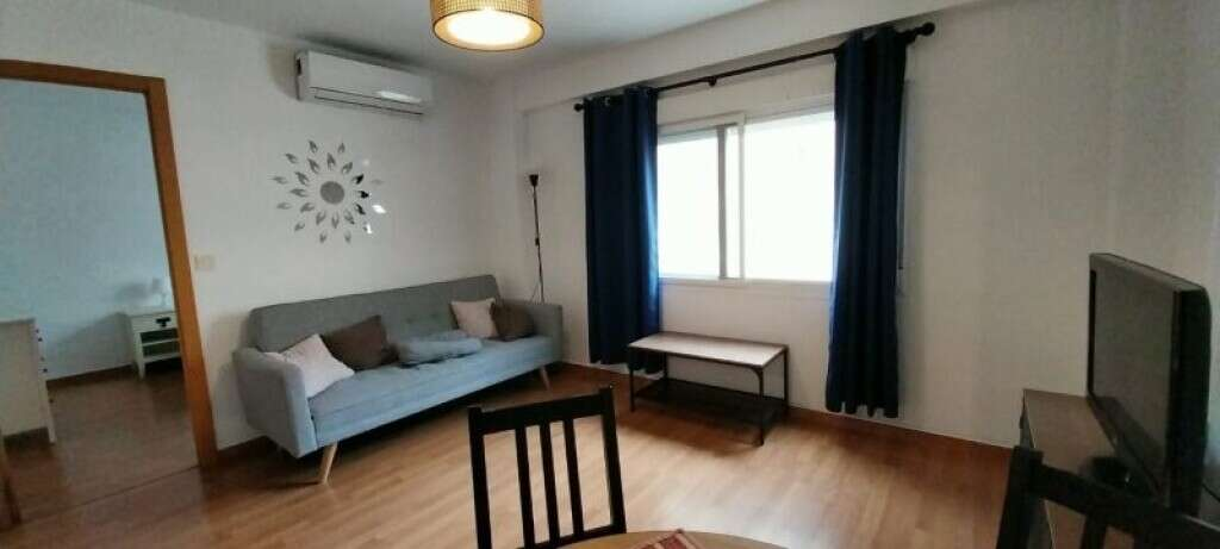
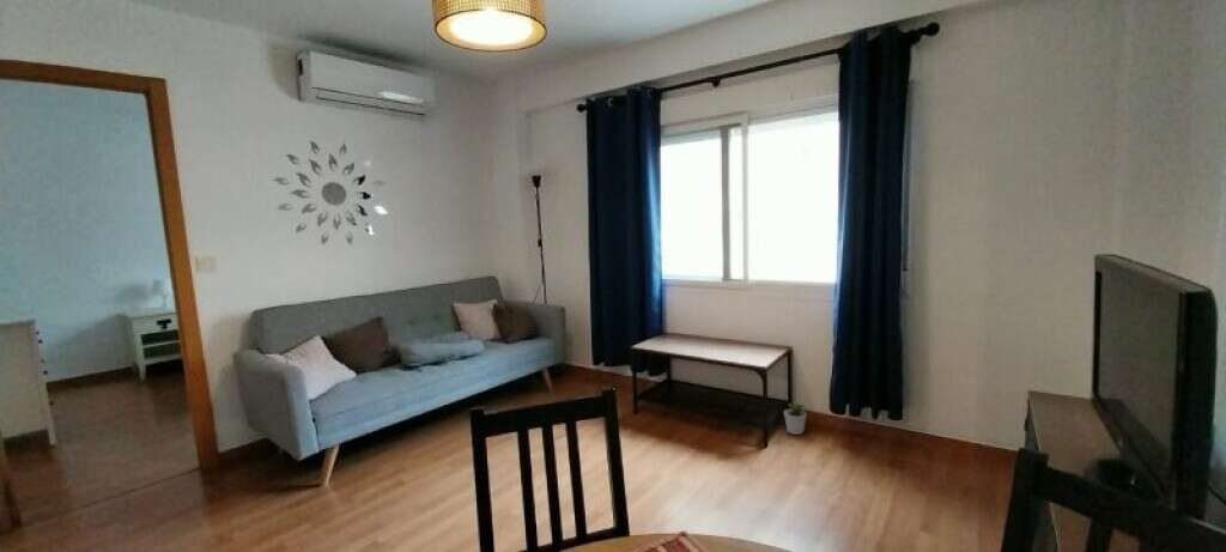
+ potted plant [783,400,808,436]
